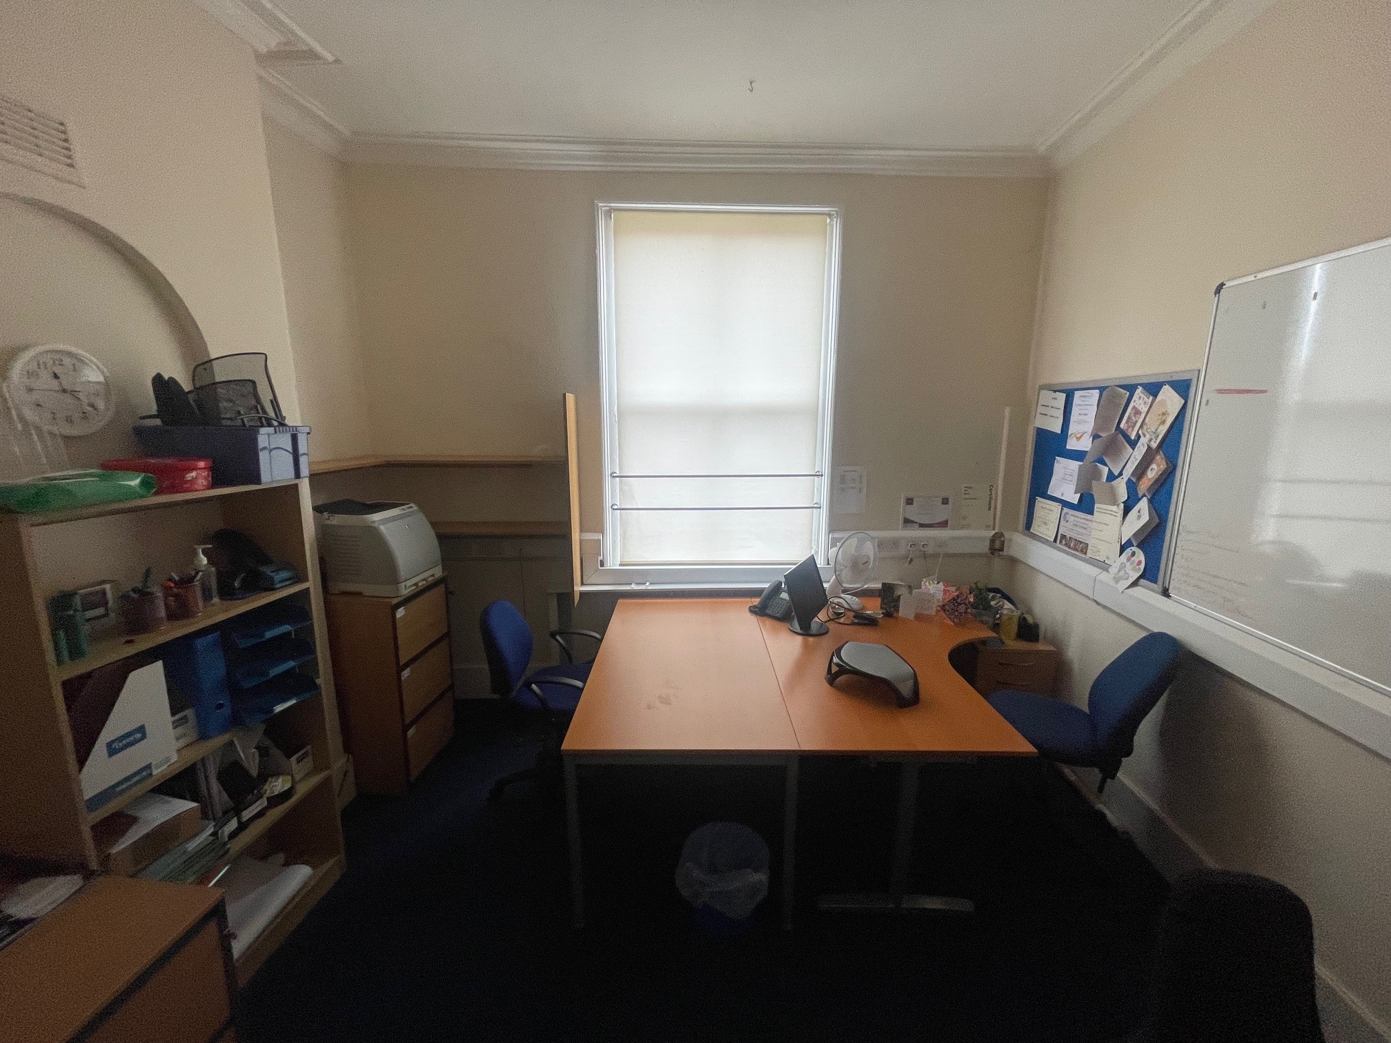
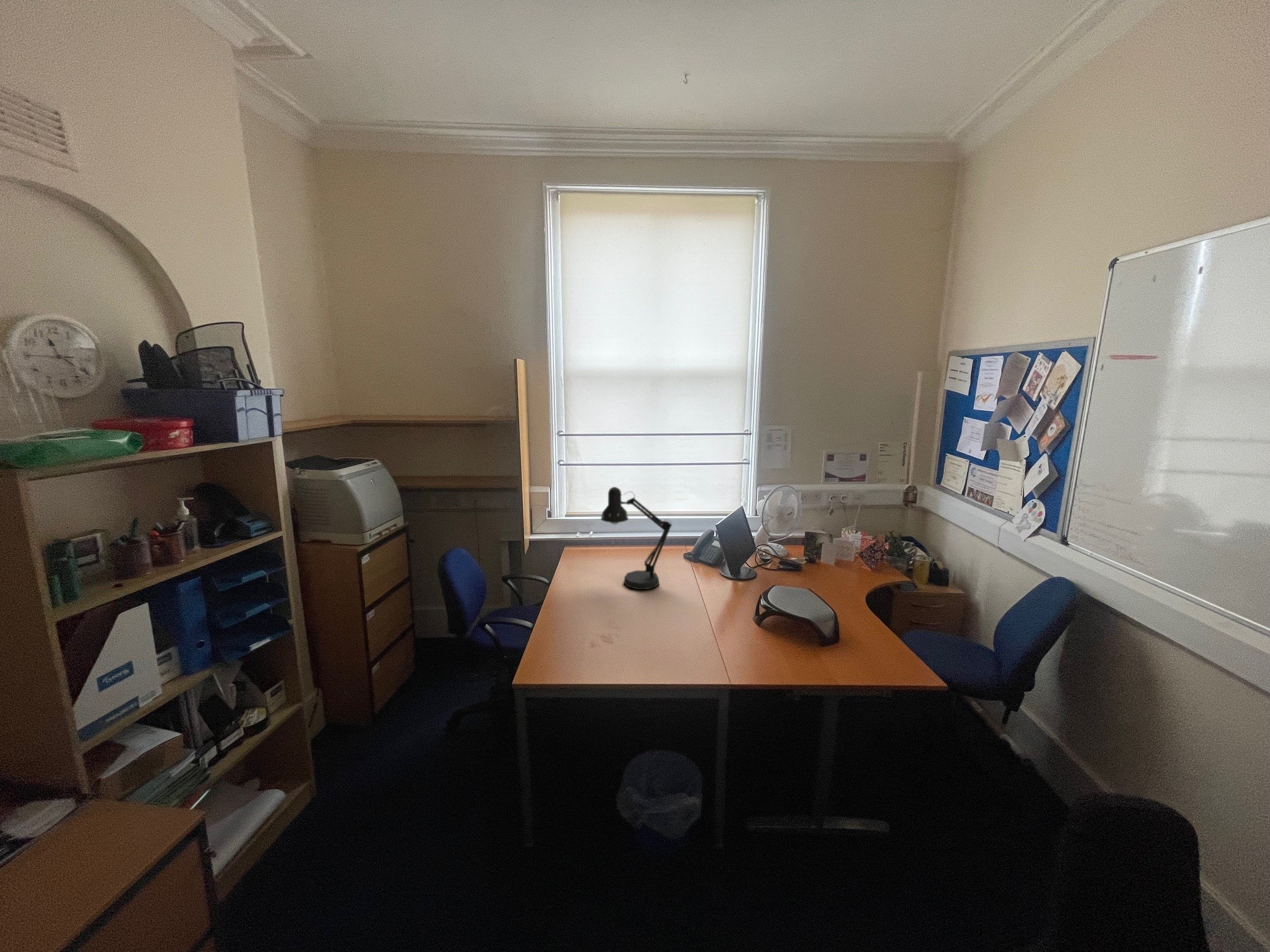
+ desk lamp [600,486,673,590]
